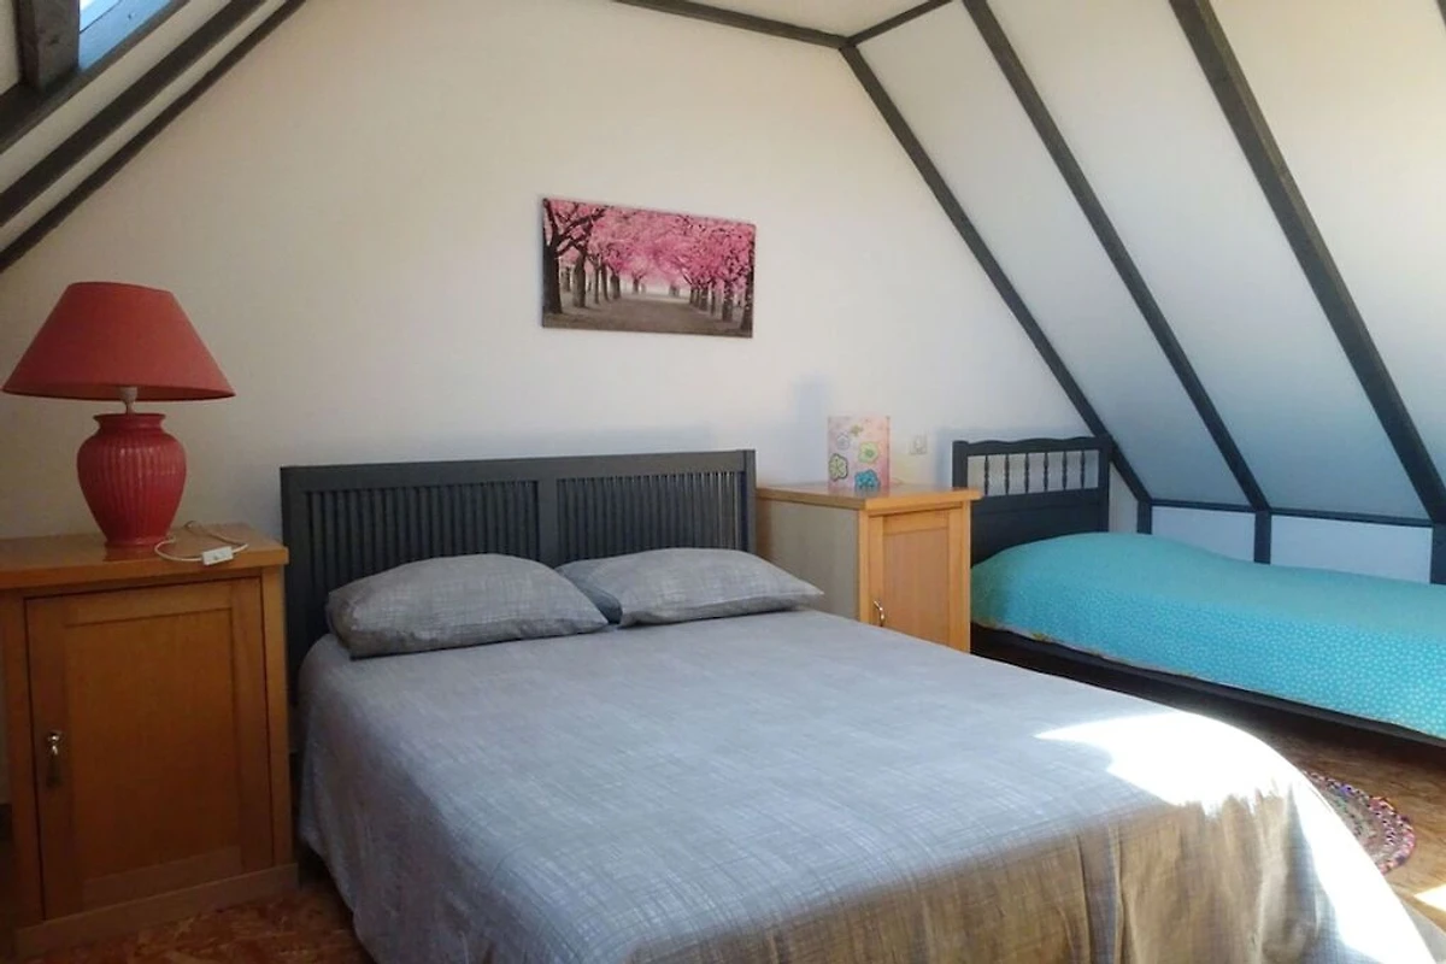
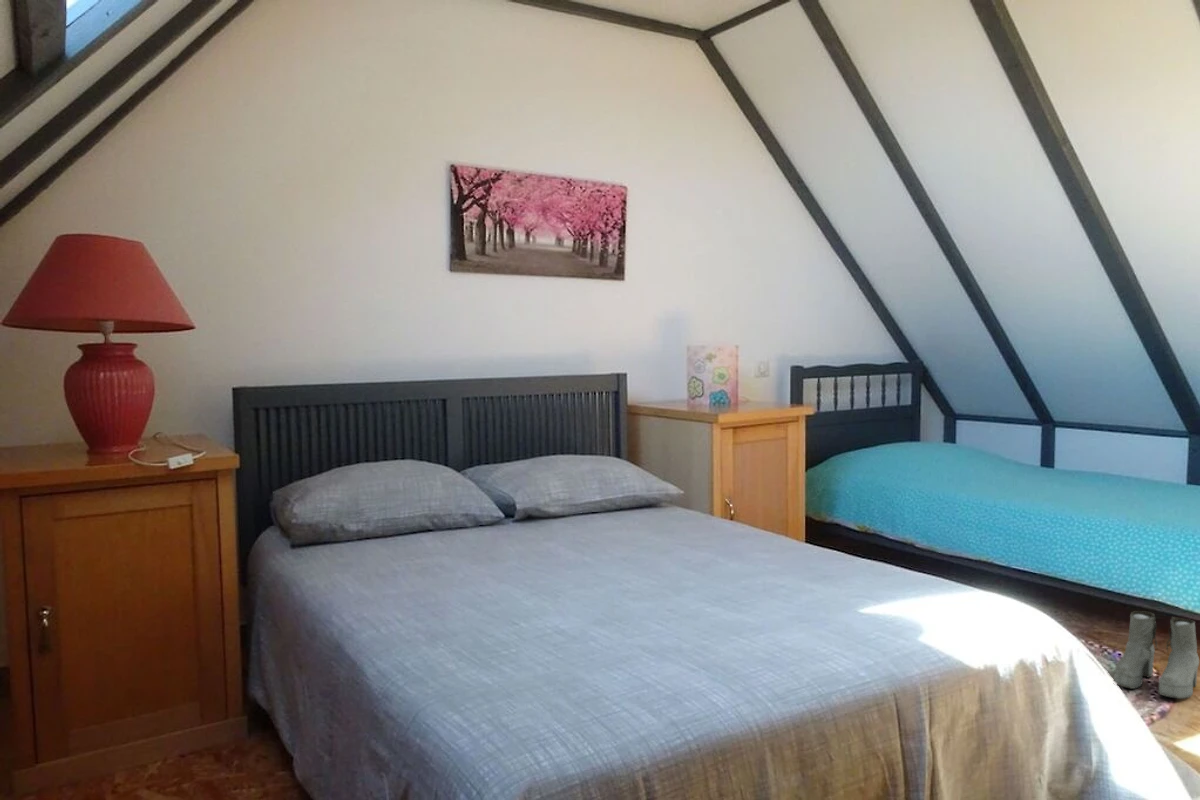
+ boots [1113,610,1200,700]
